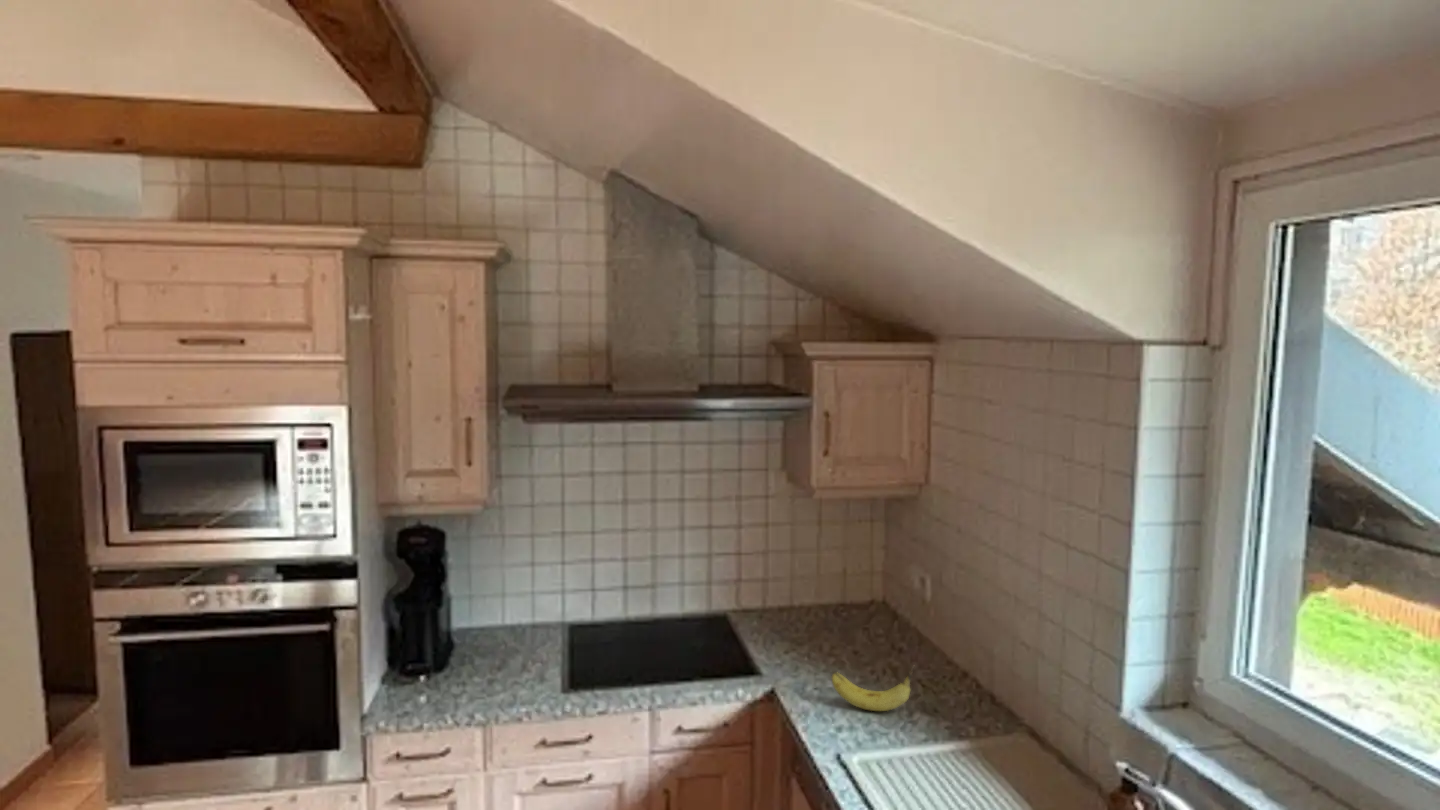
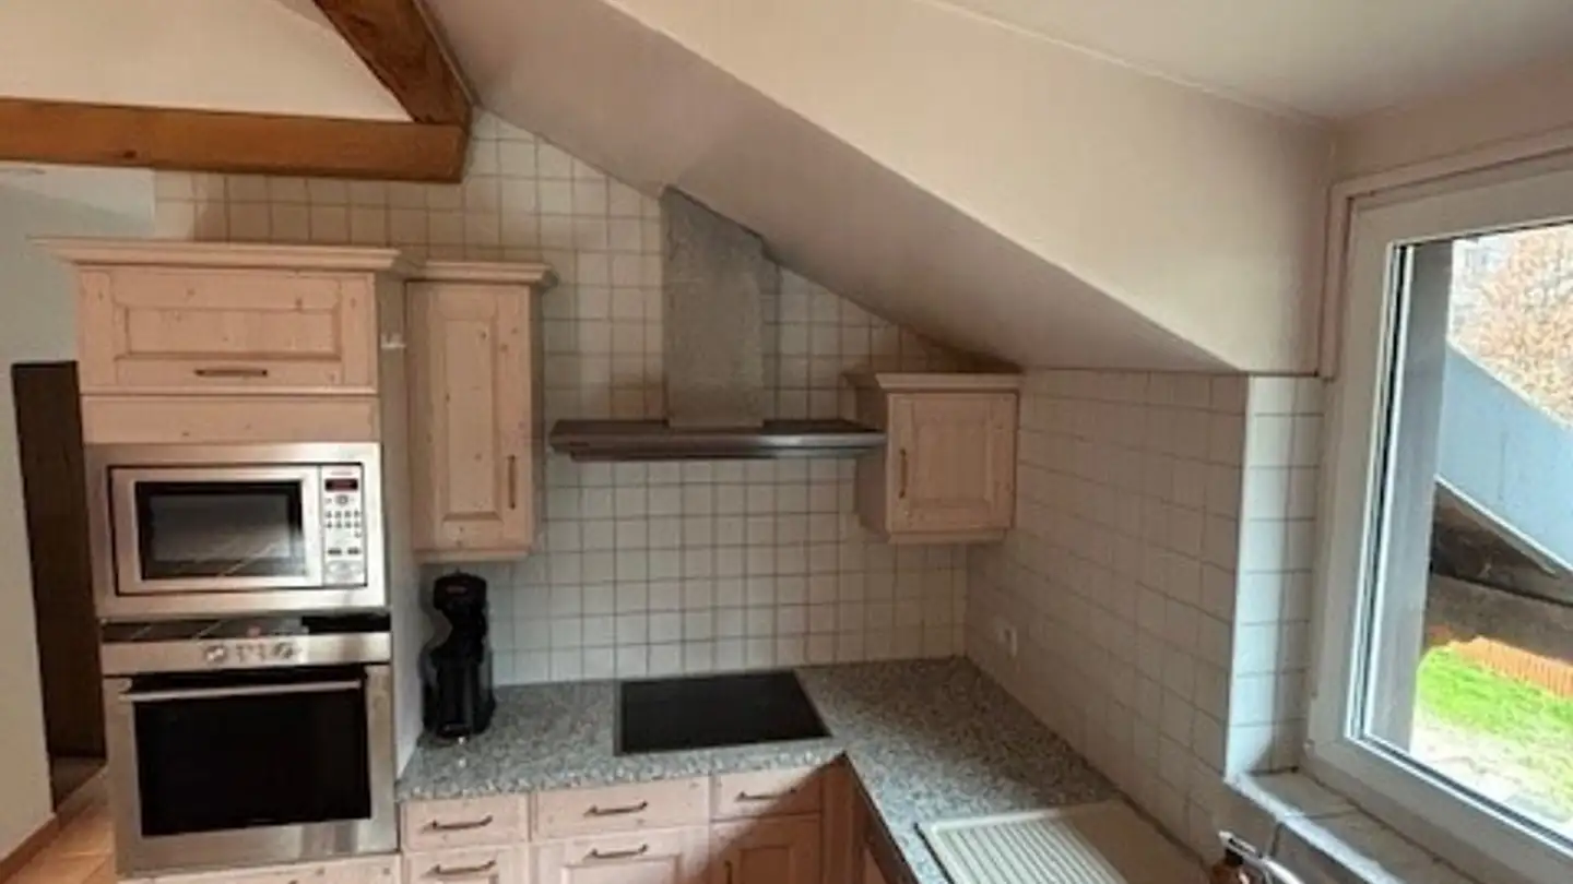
- fruit [830,663,916,712]
